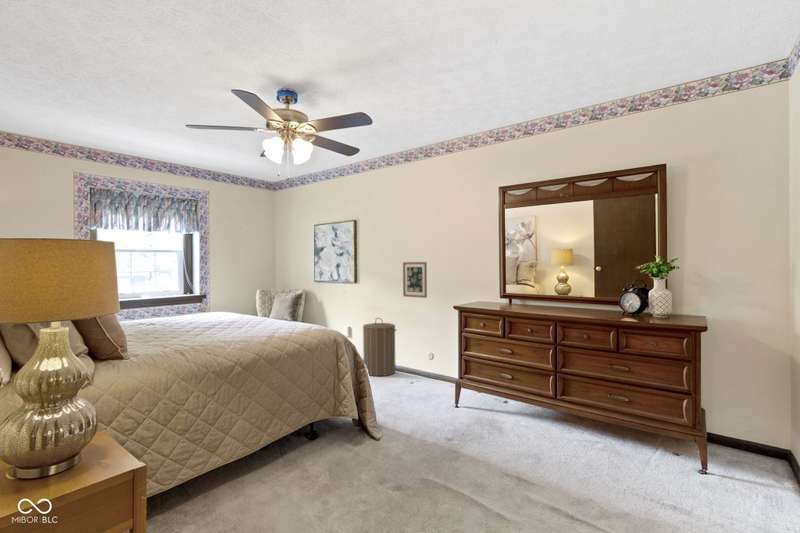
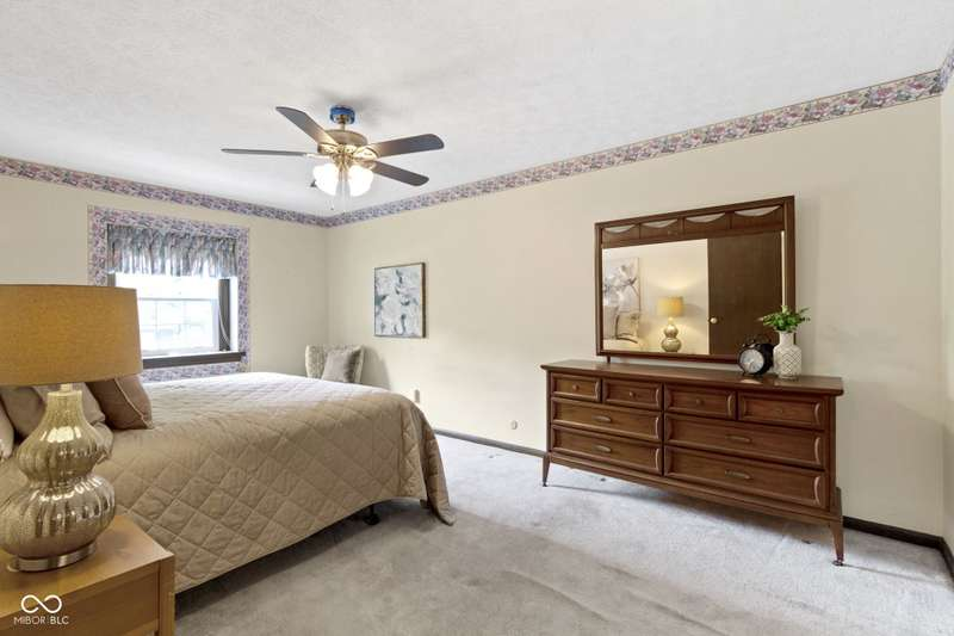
- wall art [402,261,428,299]
- laundry hamper [362,317,397,377]
